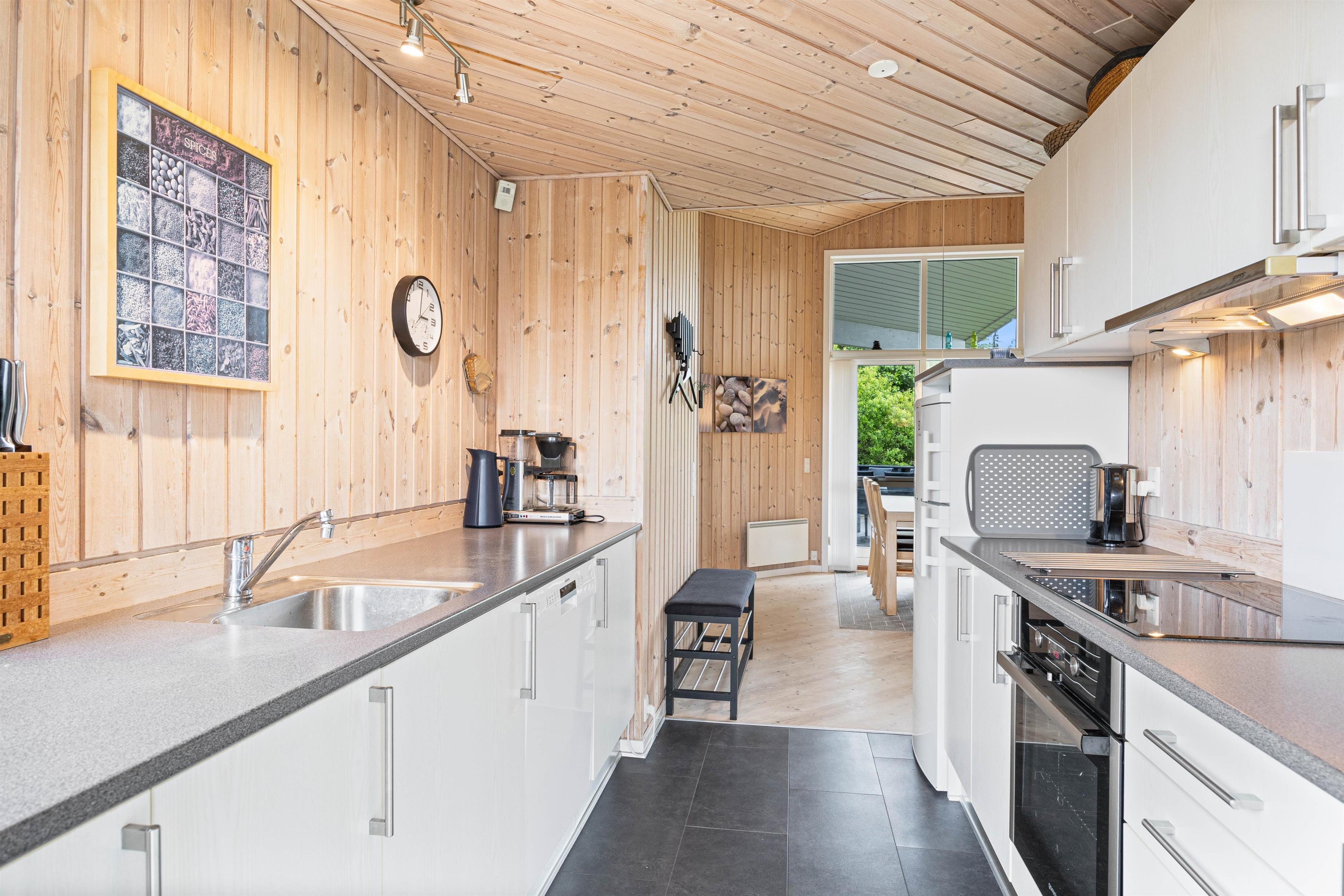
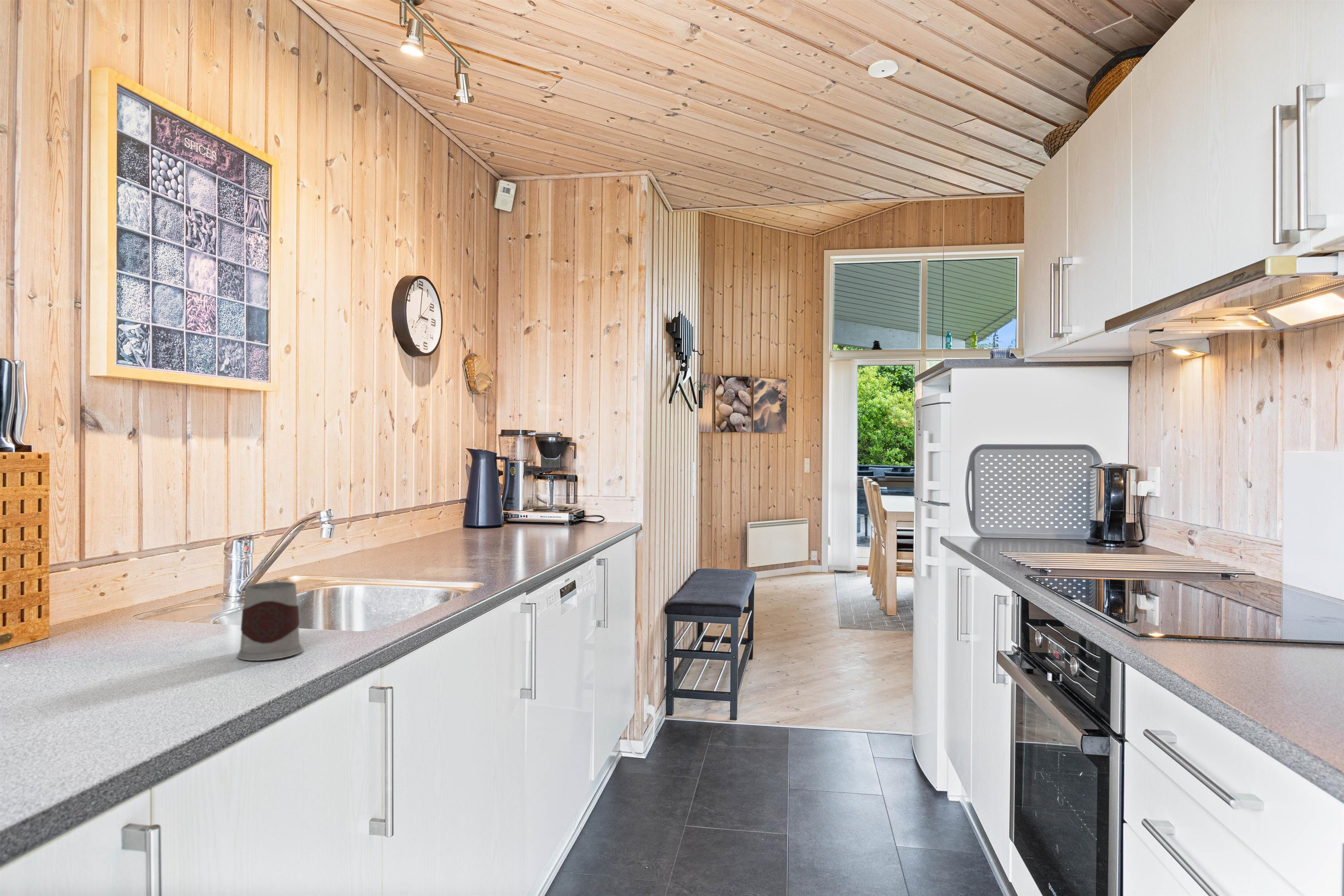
+ mug [236,580,304,661]
